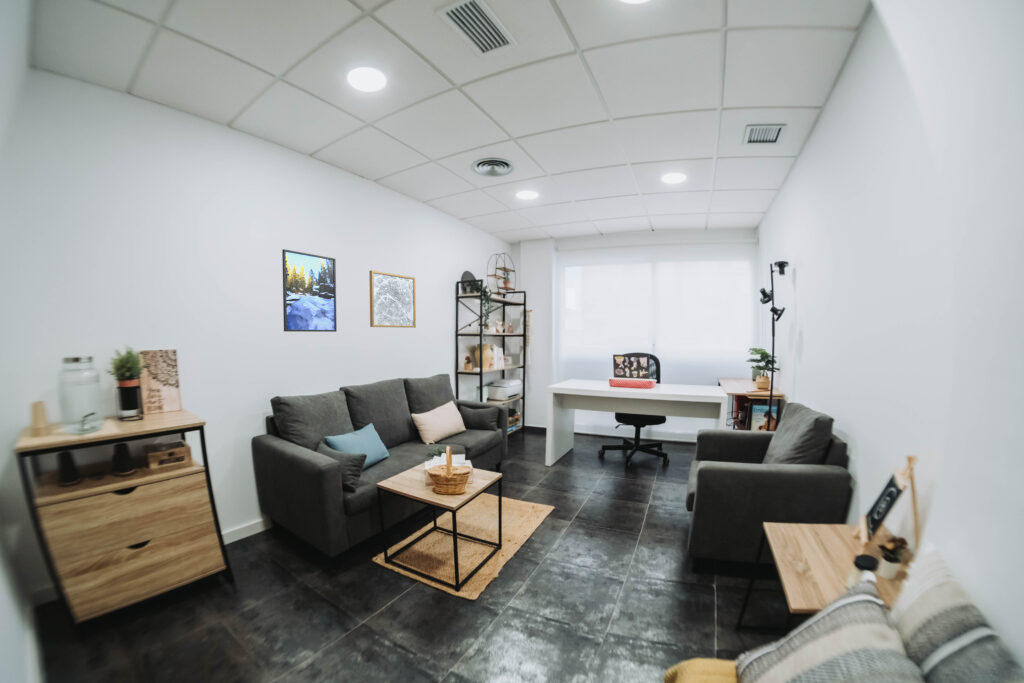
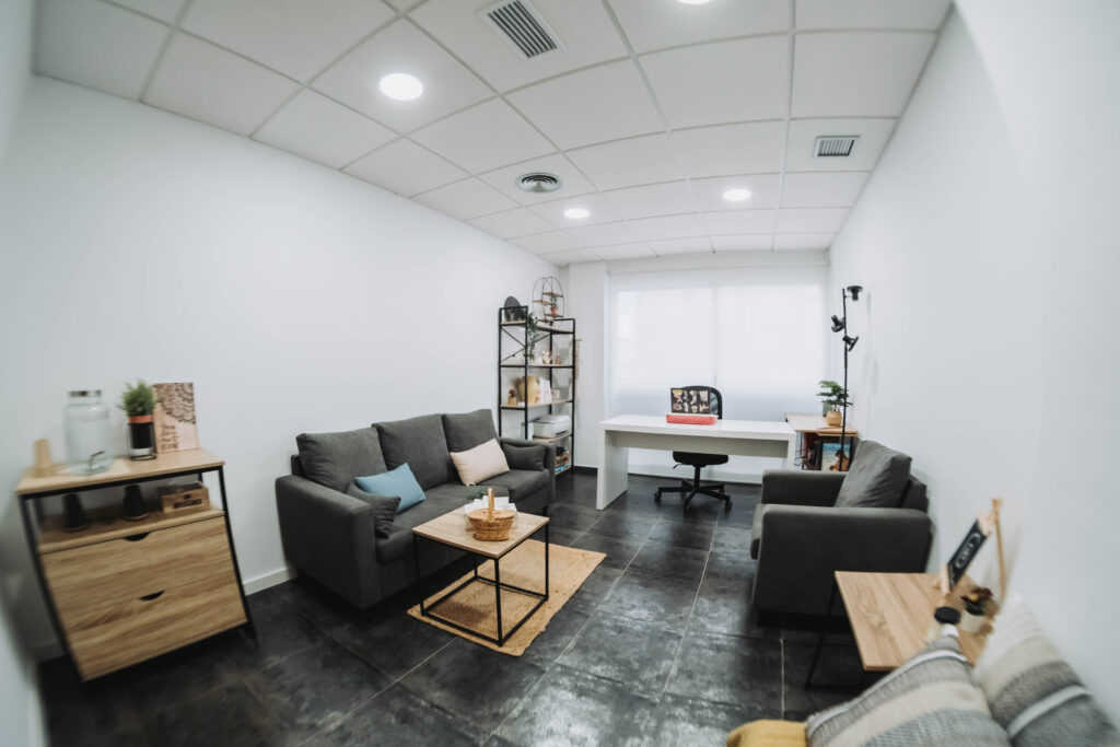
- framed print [281,248,338,333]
- wall art [368,270,417,329]
